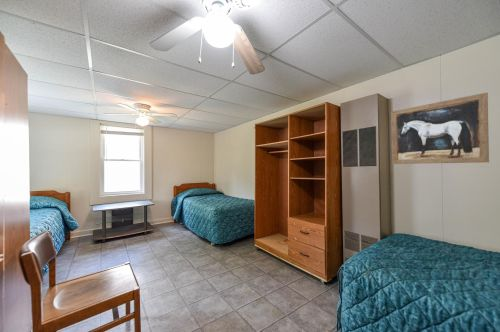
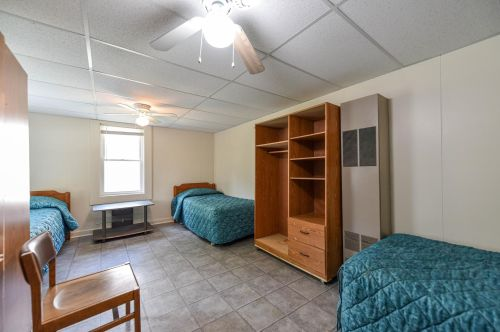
- wall art [390,92,490,165]
